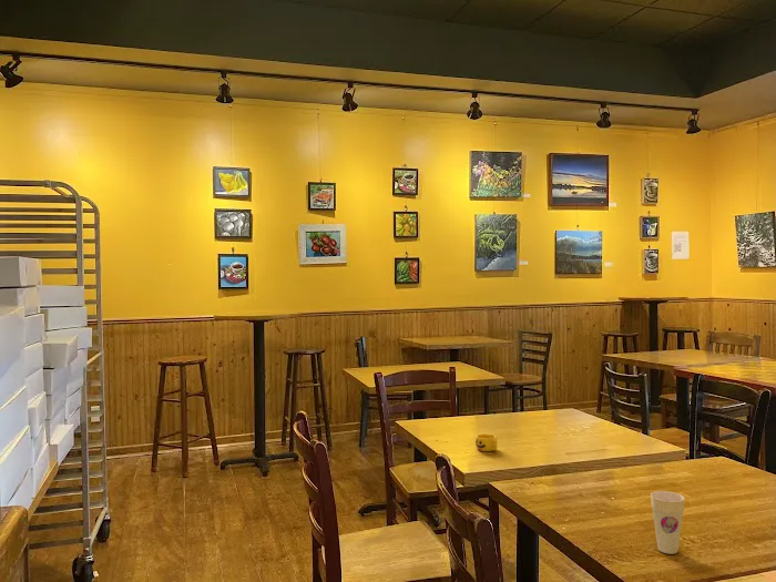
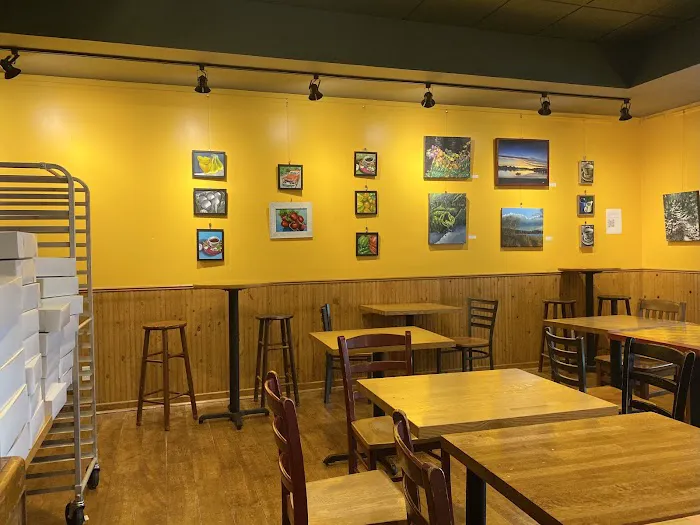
- cup [650,490,686,555]
- cup [474,432,498,452]
